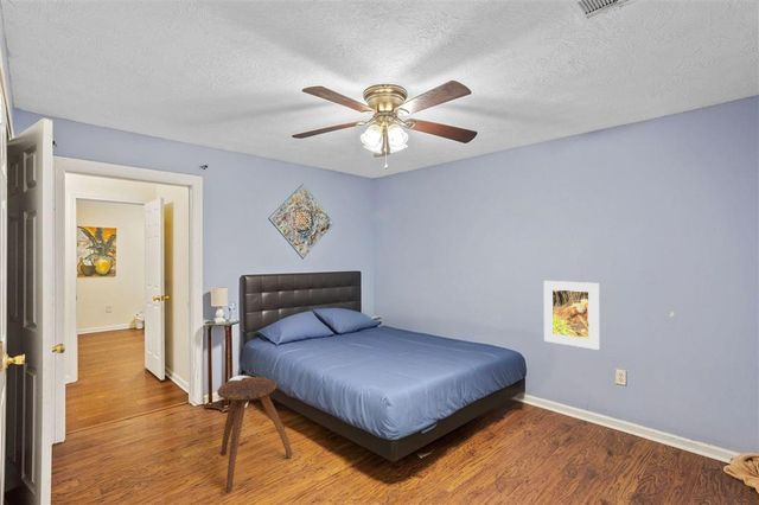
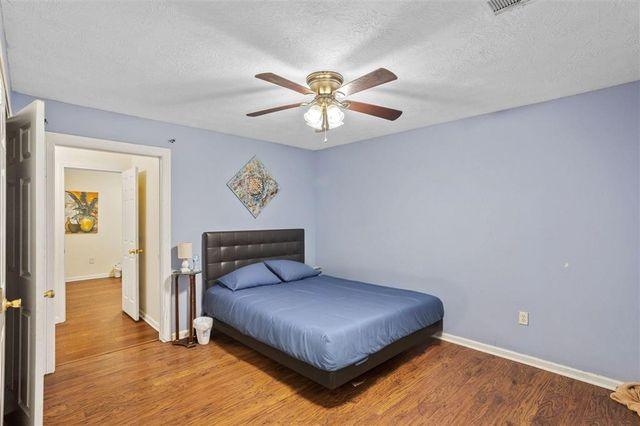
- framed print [543,280,600,351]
- stool [216,376,293,494]
